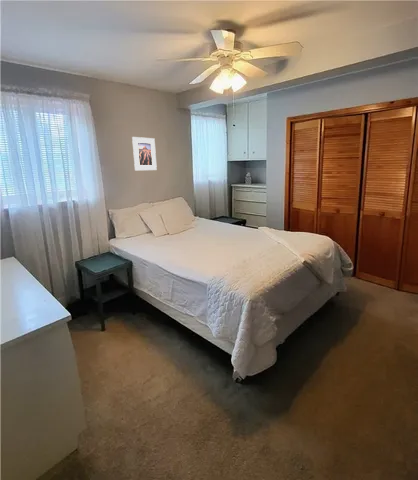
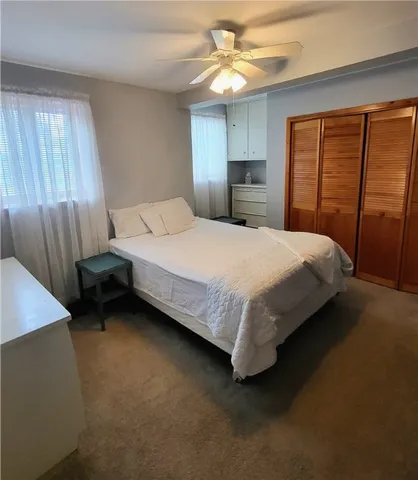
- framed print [131,136,158,171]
